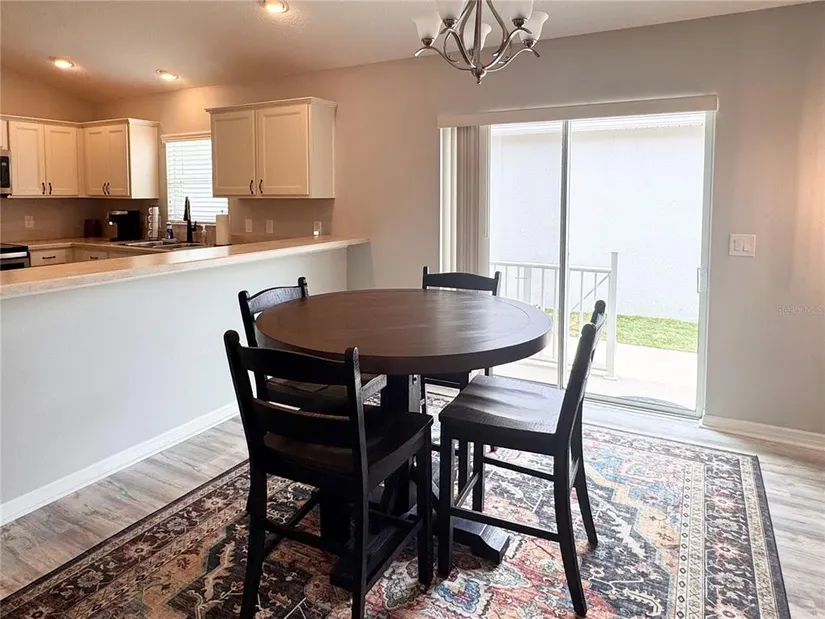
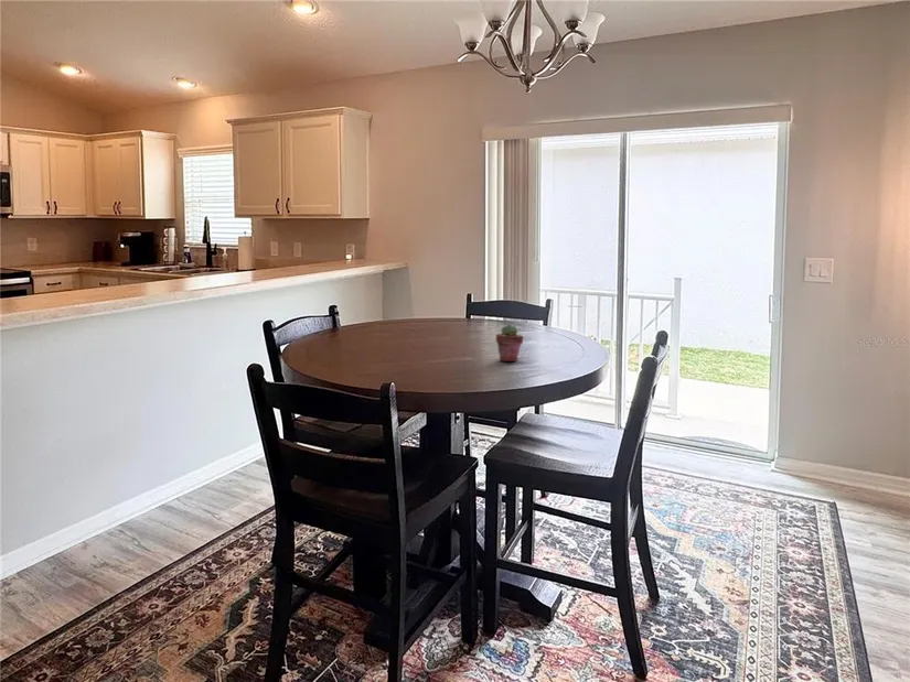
+ potted succulent [495,324,525,362]
